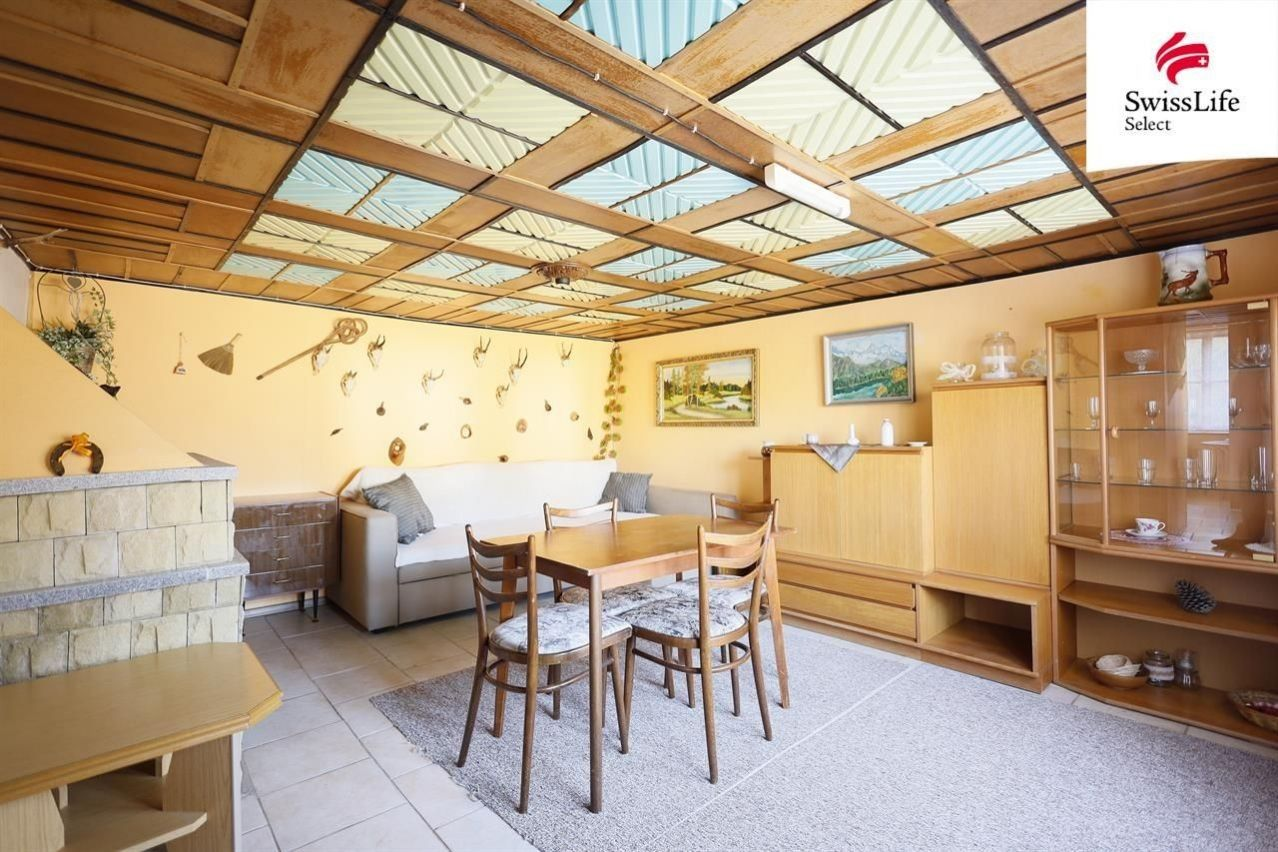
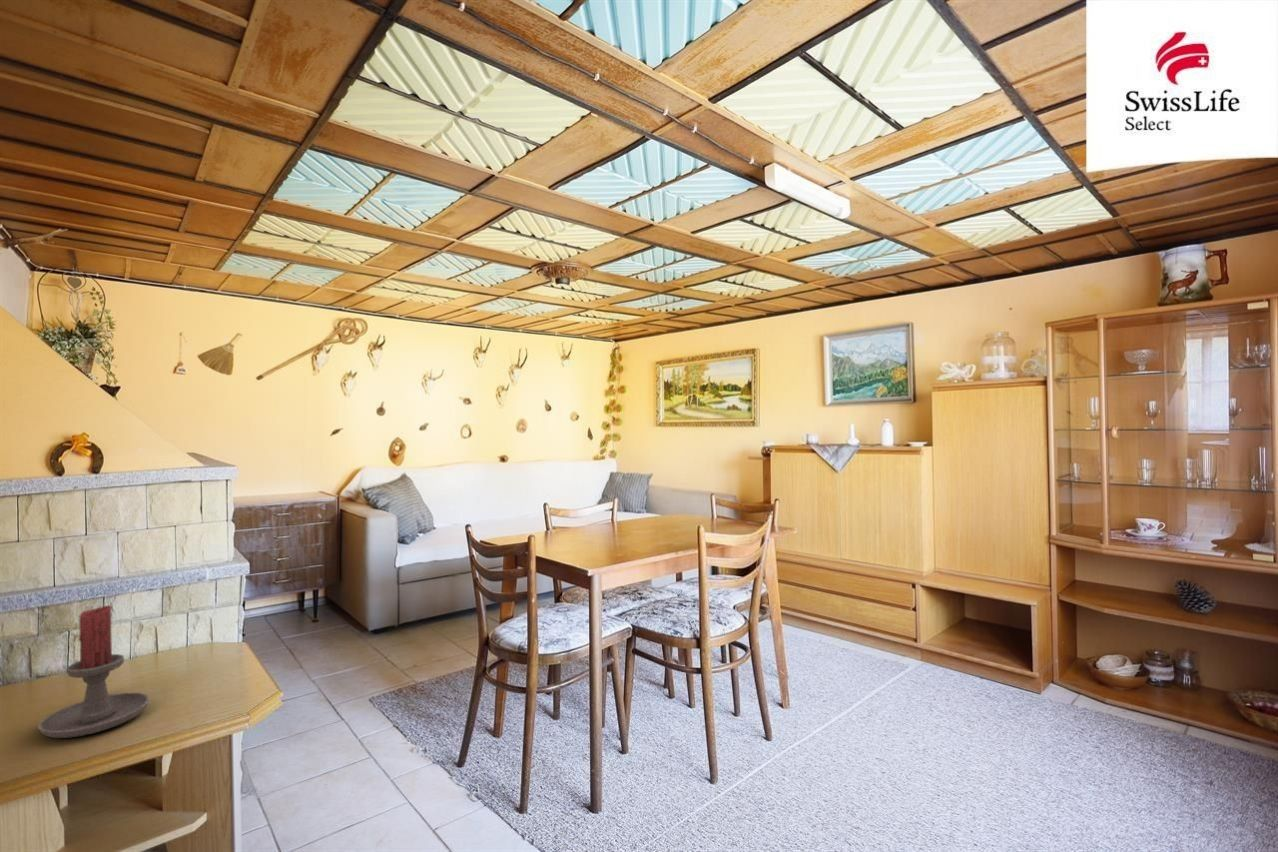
+ candle holder [37,604,151,739]
